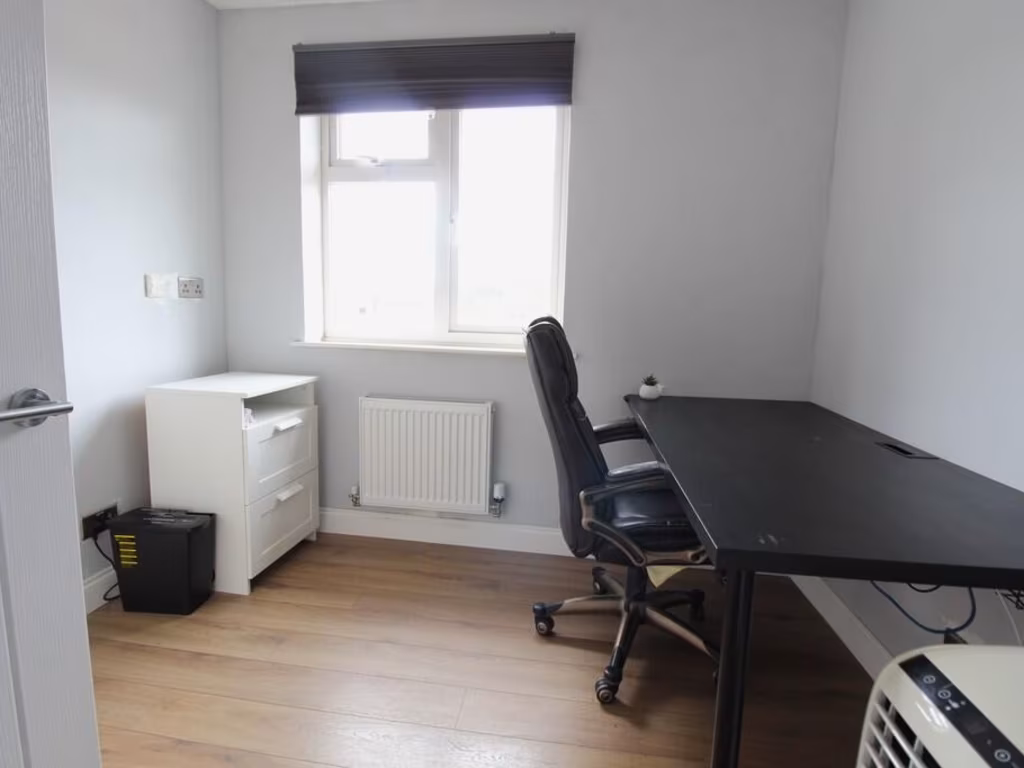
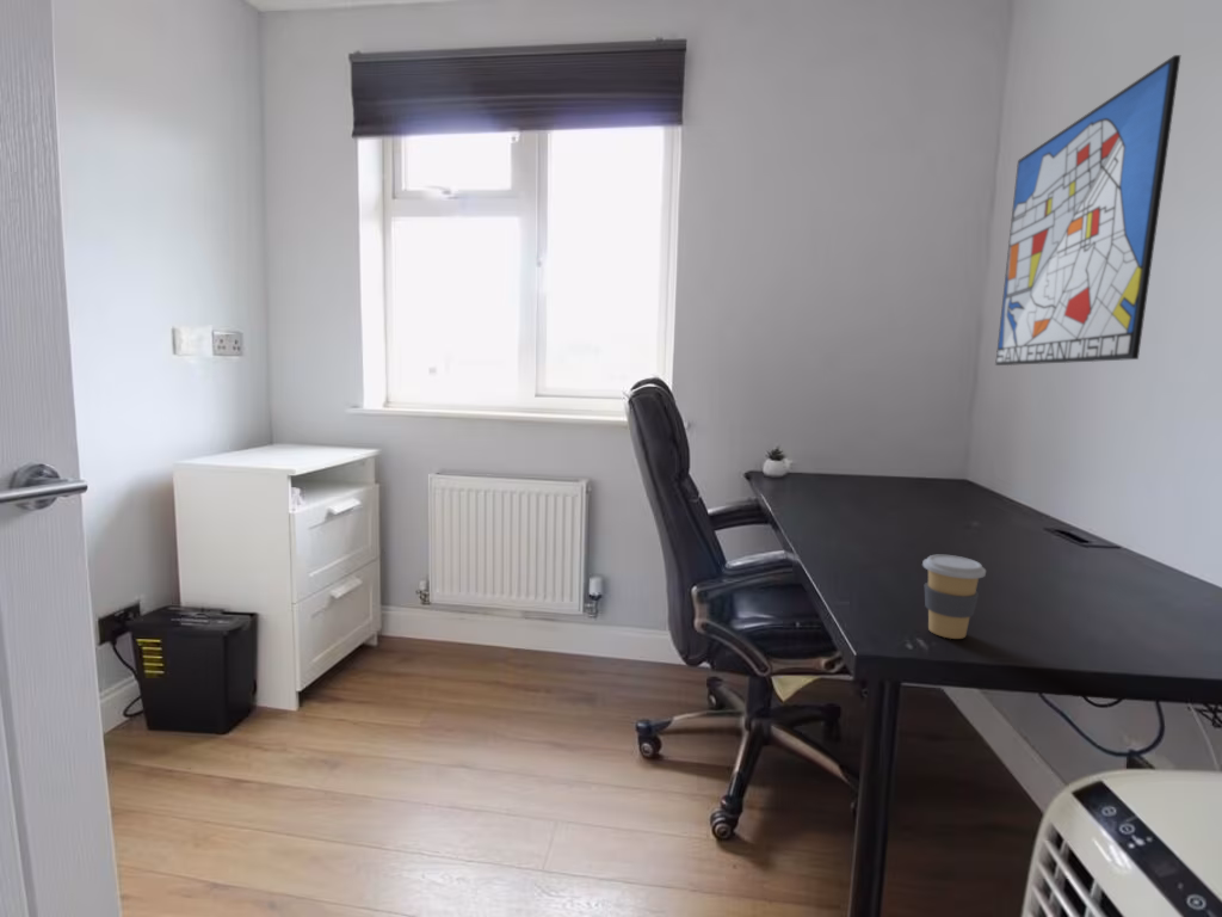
+ coffee cup [921,554,987,640]
+ wall art [994,54,1181,367]
